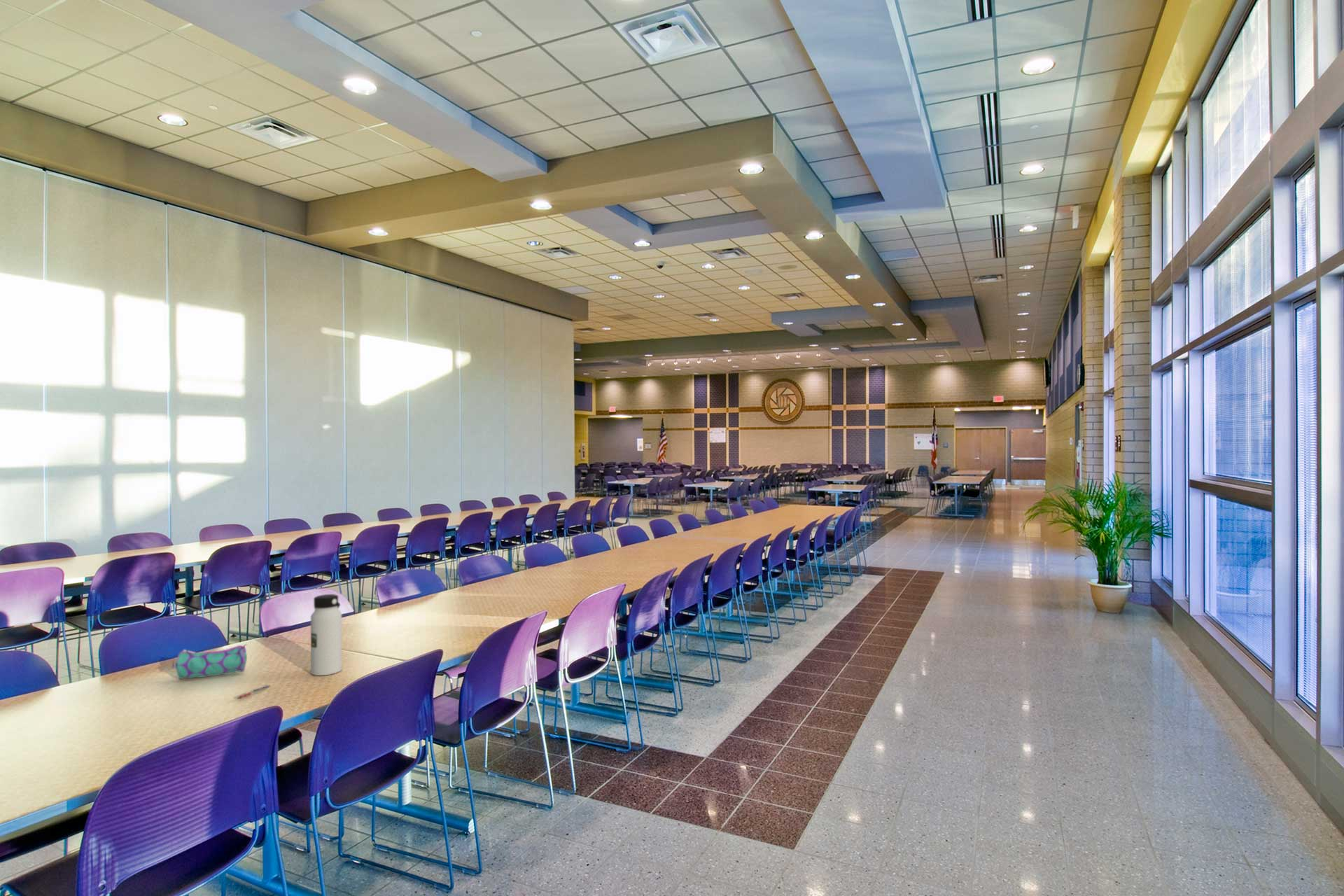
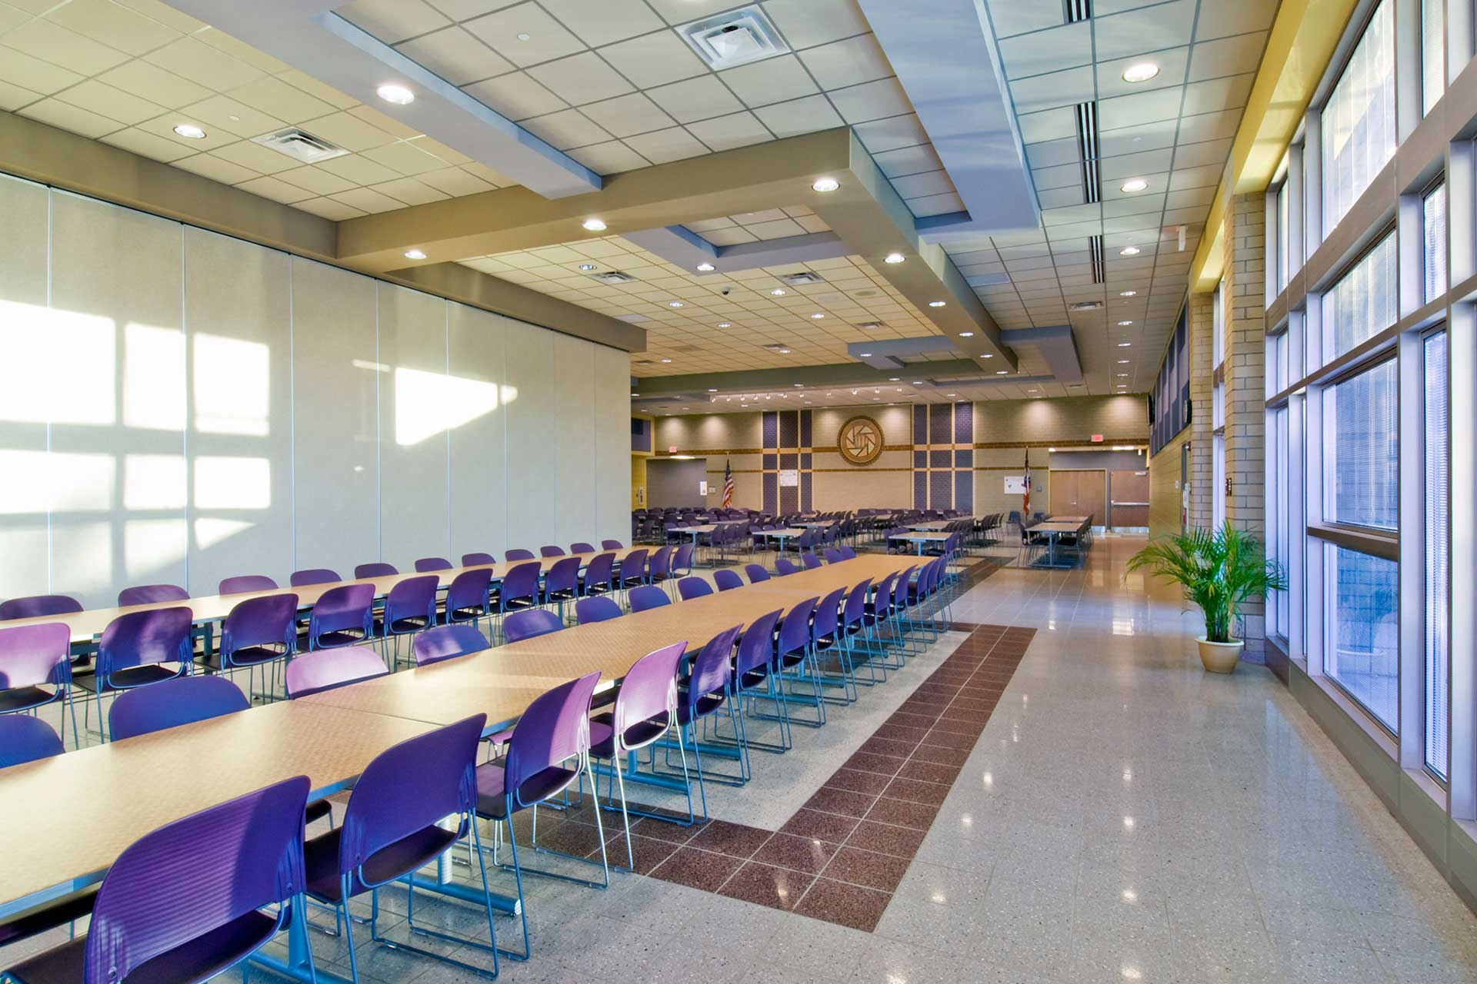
- water bottle [310,594,342,676]
- pencil case [172,643,248,680]
- pen [237,684,271,700]
